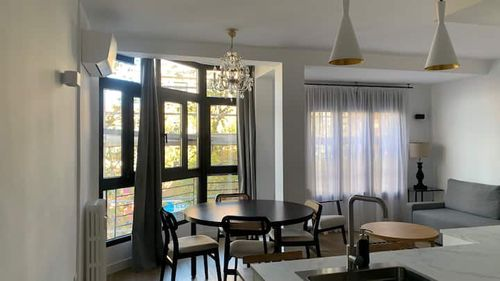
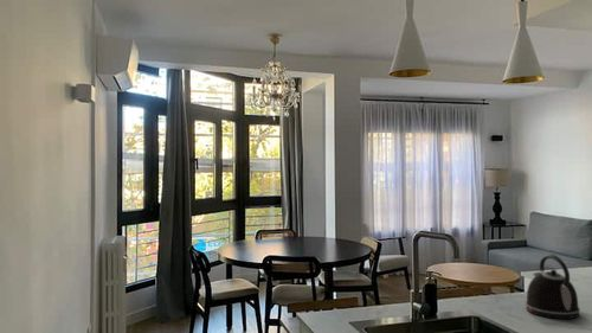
+ kettle [525,254,581,320]
